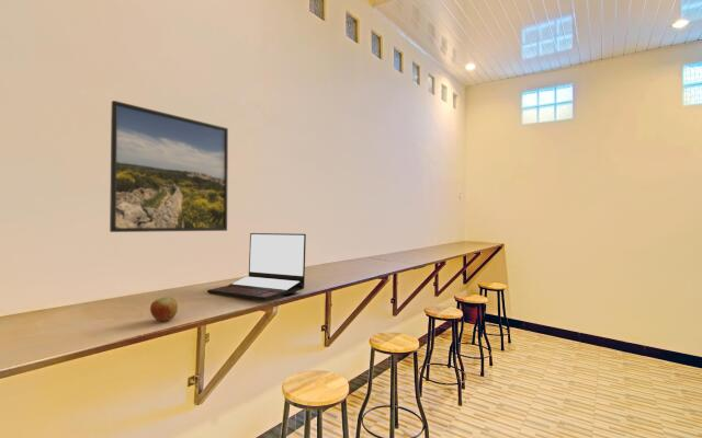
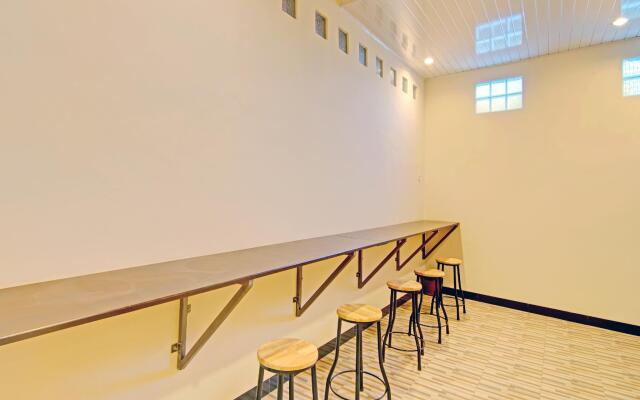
- laptop [206,232,307,301]
- apple [149,296,179,322]
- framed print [109,100,229,233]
